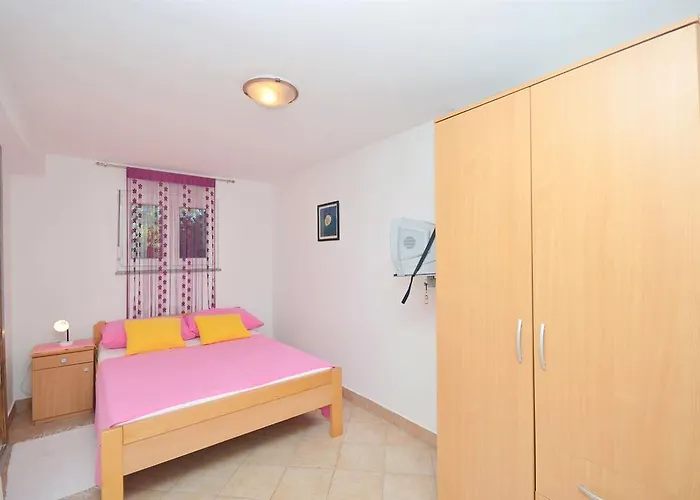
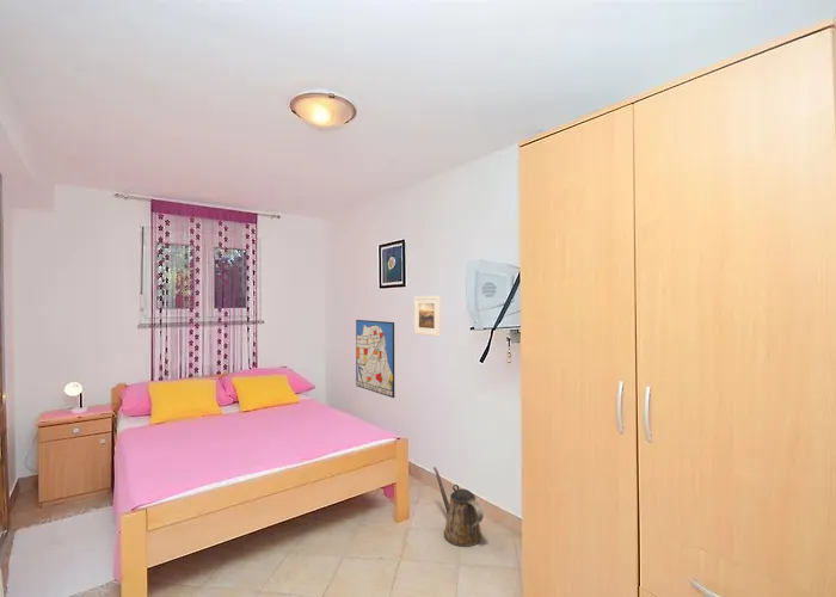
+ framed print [413,295,442,338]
+ wall art [355,319,395,399]
+ watering can [432,466,485,548]
